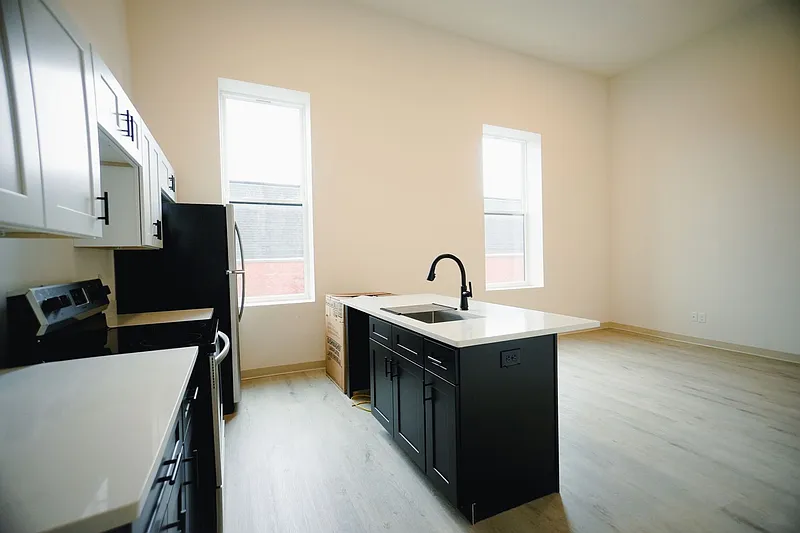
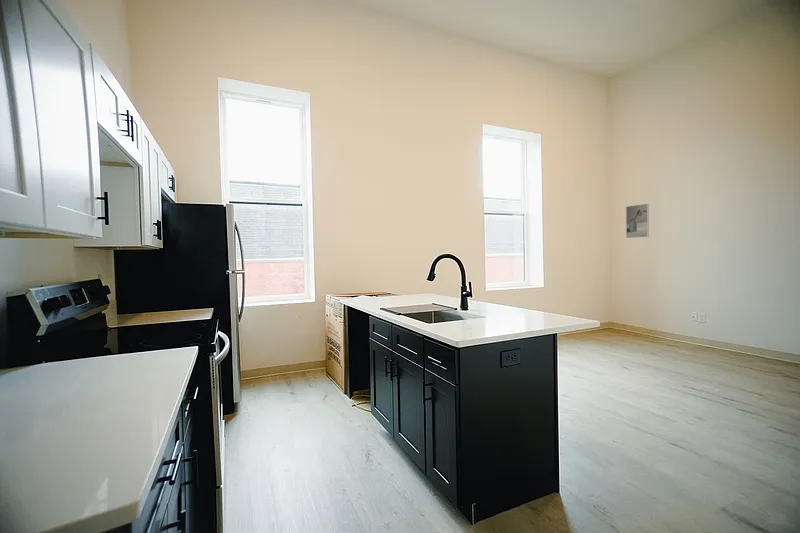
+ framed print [625,203,650,239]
